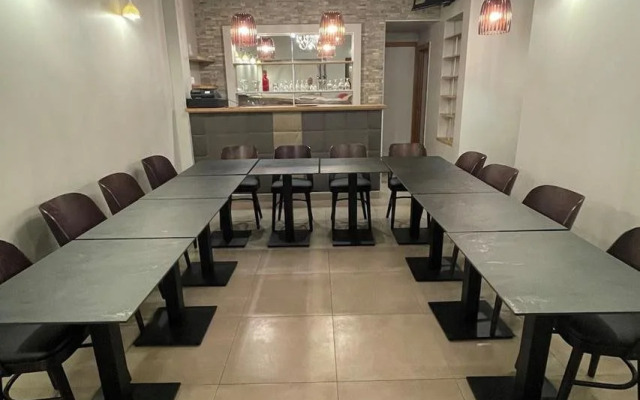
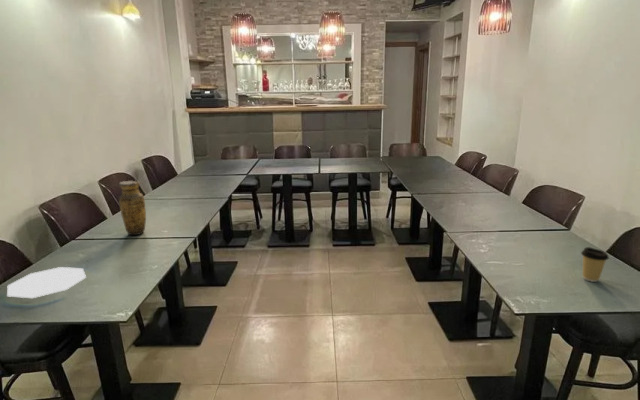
+ vase [118,180,147,236]
+ plate [6,266,87,299]
+ coffee cup [580,246,610,283]
